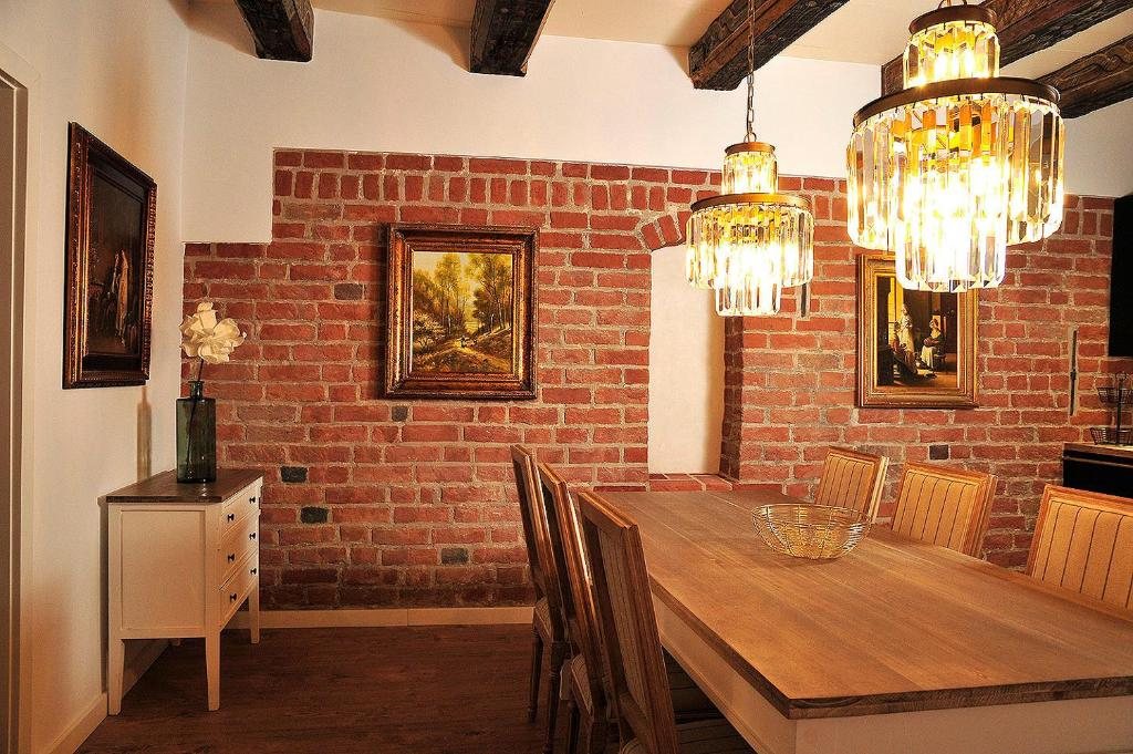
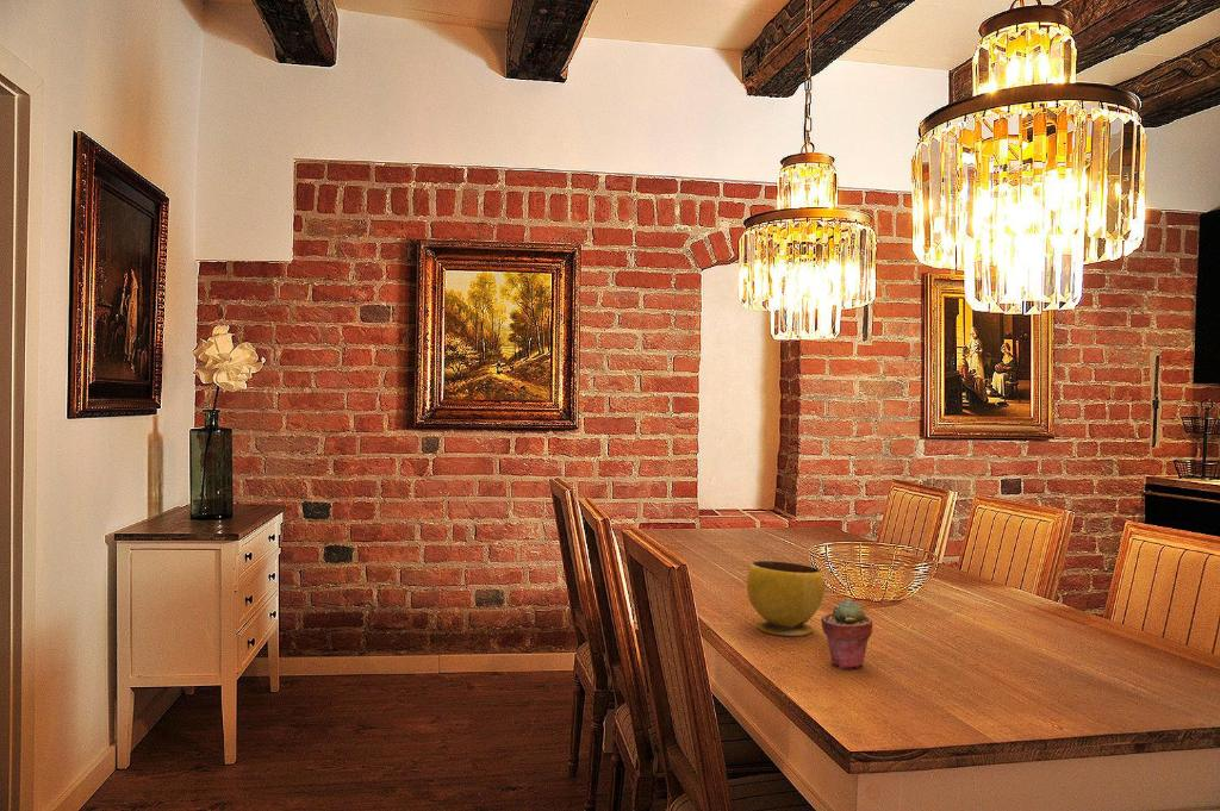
+ bowl [746,560,826,637]
+ potted succulent [820,599,873,670]
